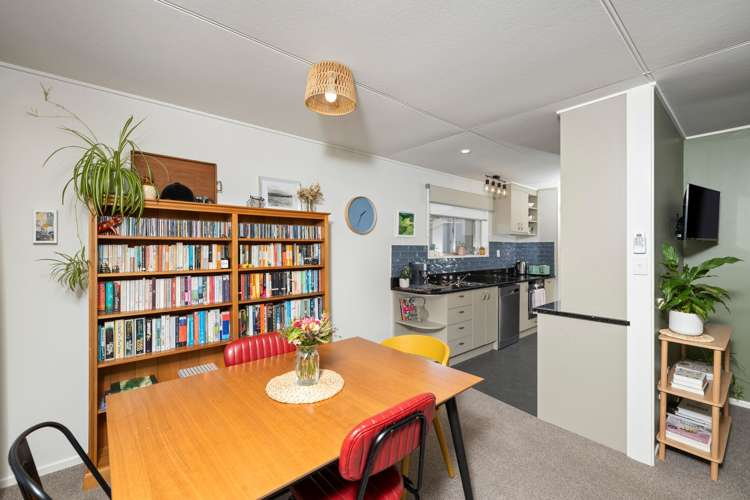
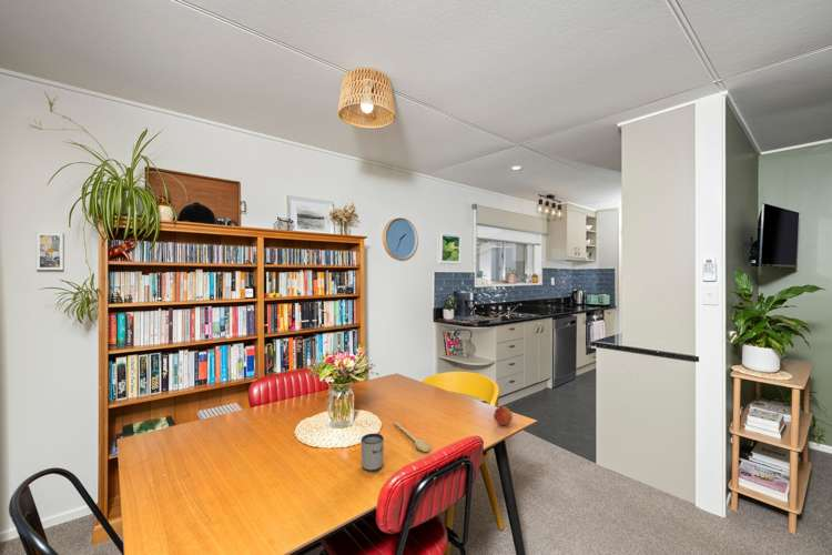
+ fruit [493,405,514,426]
+ spoon [393,421,432,453]
+ mug [361,433,385,472]
